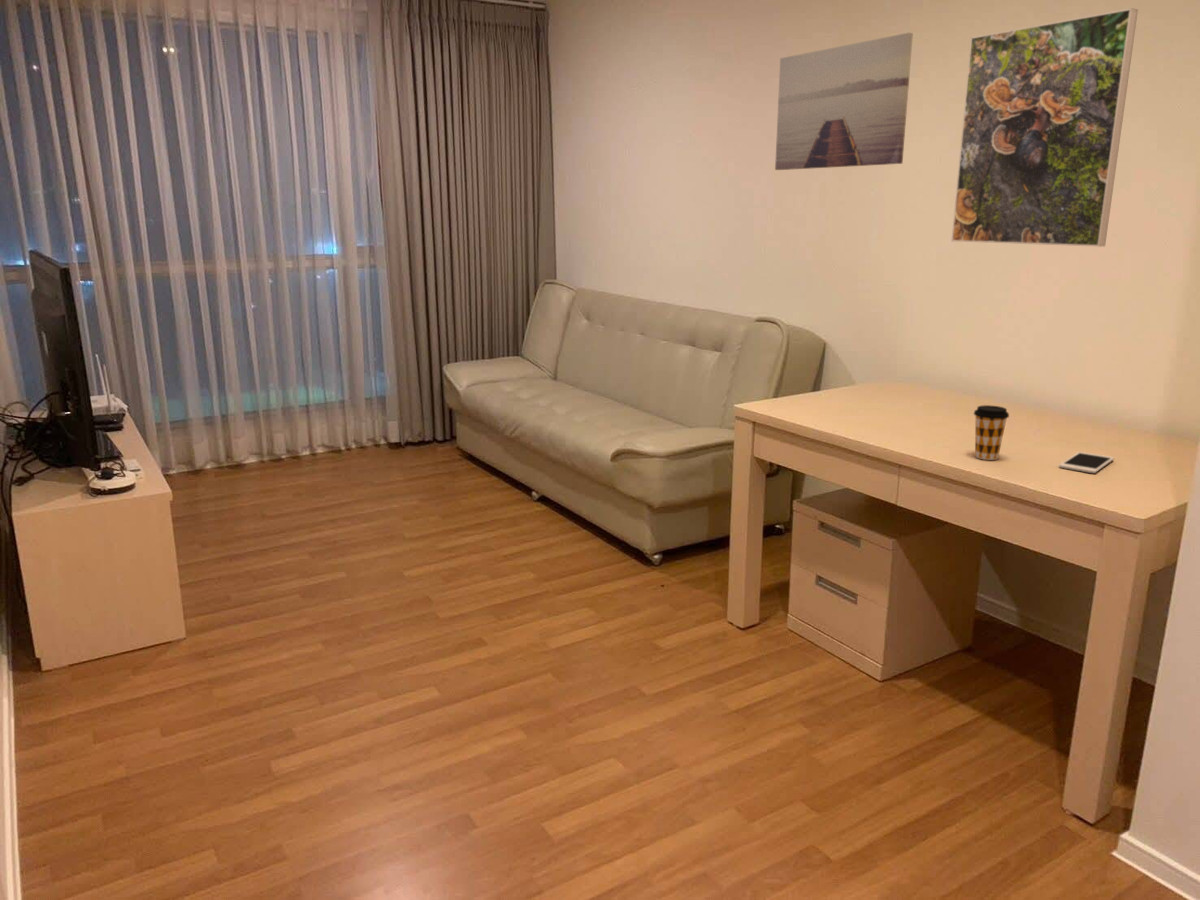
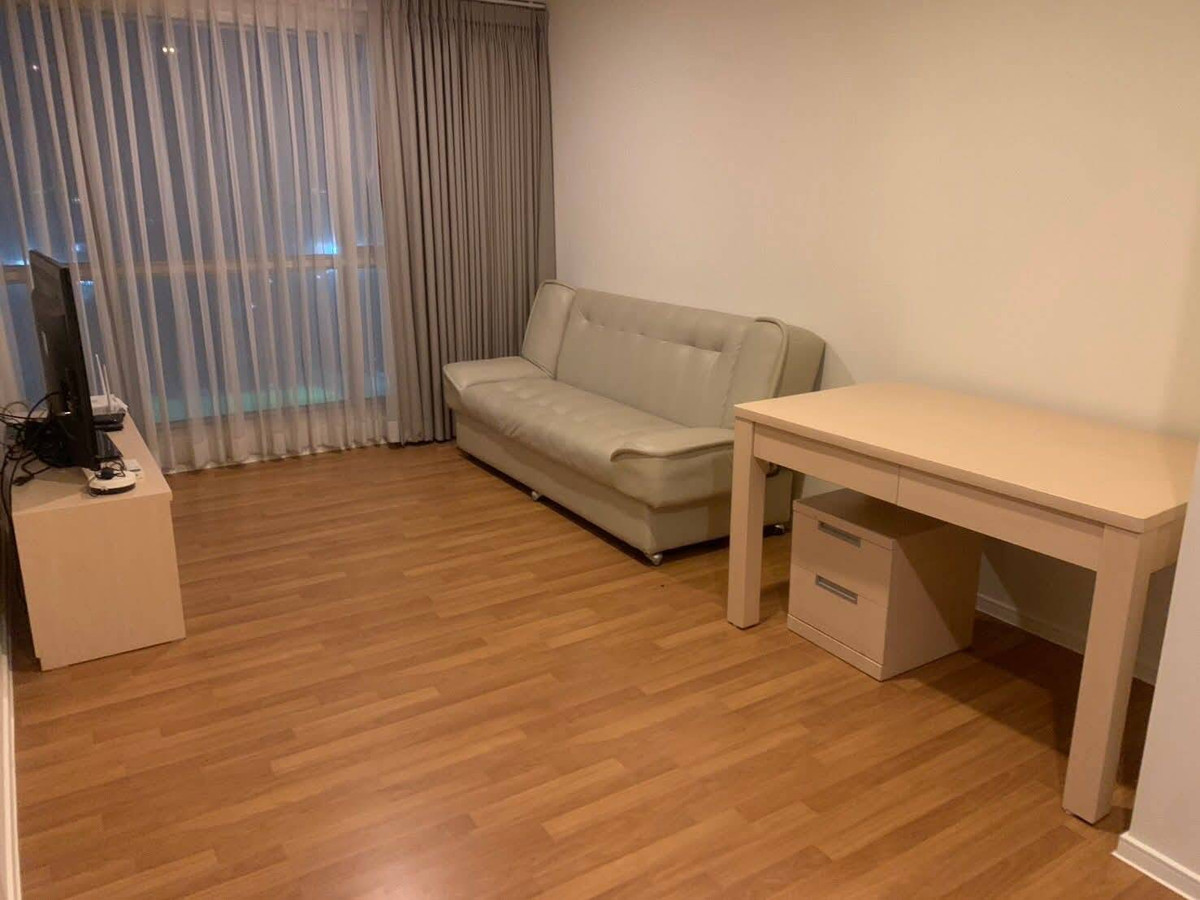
- cell phone [1058,451,1115,474]
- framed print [950,7,1139,248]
- wall art [774,32,914,171]
- coffee cup [973,404,1010,461]
